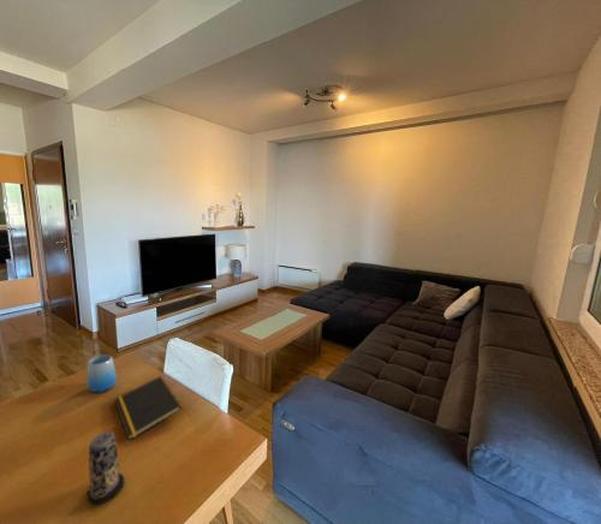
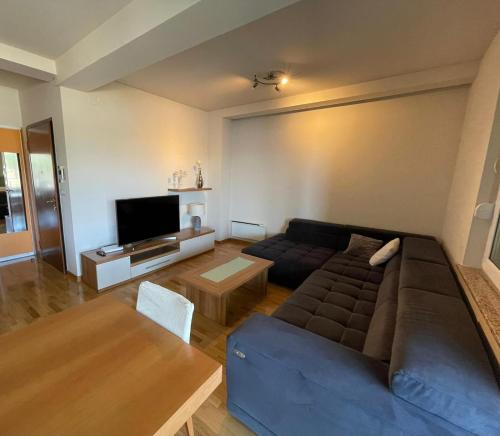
- notepad [113,375,183,441]
- cup [85,353,118,393]
- candle [85,430,125,505]
